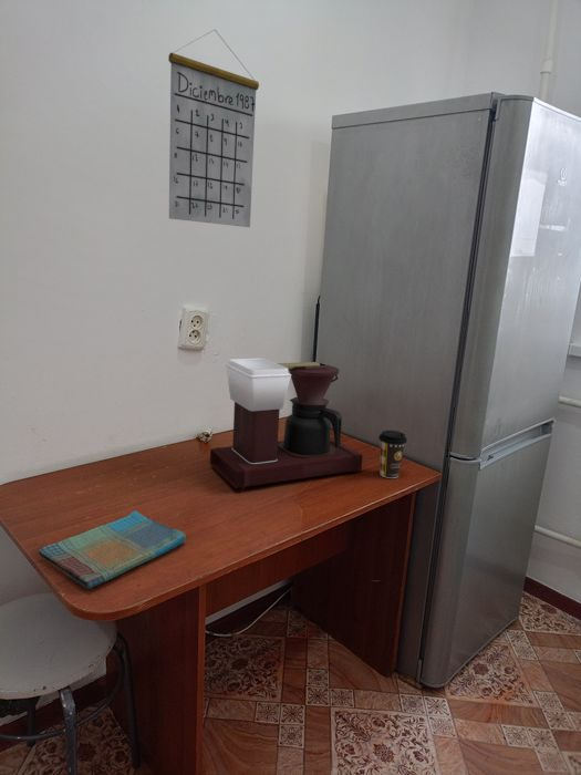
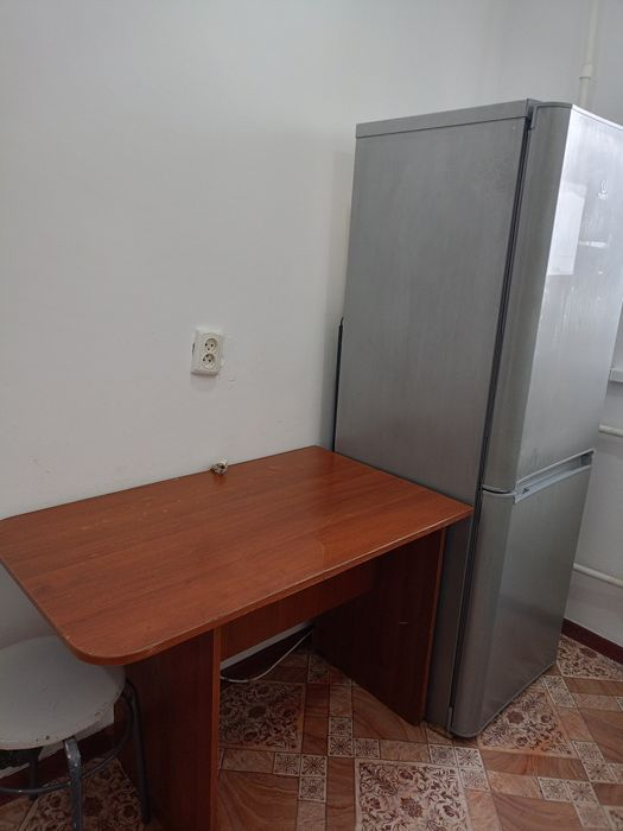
- coffee cup [377,430,408,479]
- coffee maker [209,358,364,490]
- dish towel [38,509,187,590]
- calendar [167,29,260,228]
